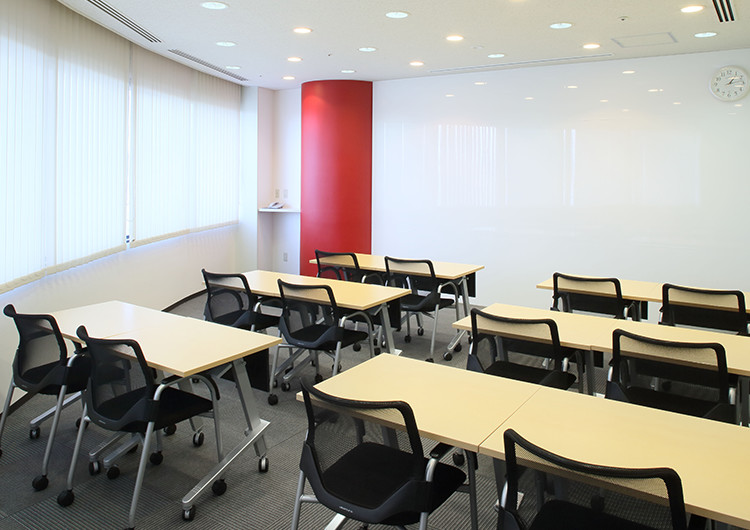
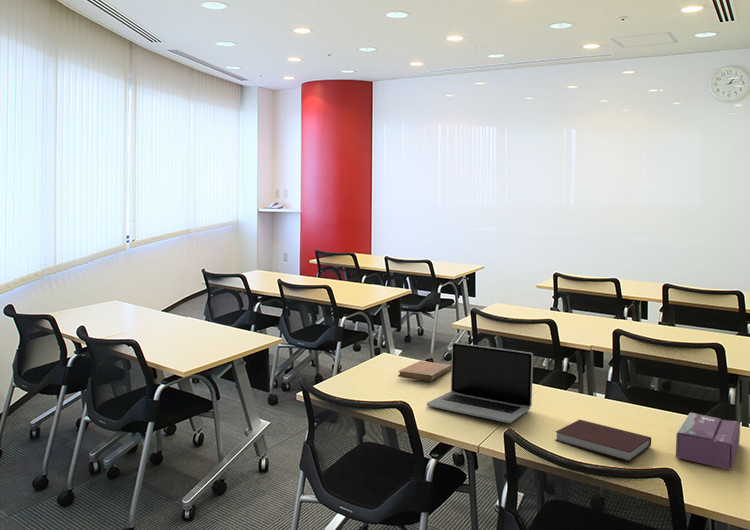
+ notebook [397,360,452,382]
+ tissue box [675,411,741,471]
+ laptop [426,342,534,424]
+ notebook [554,419,652,463]
